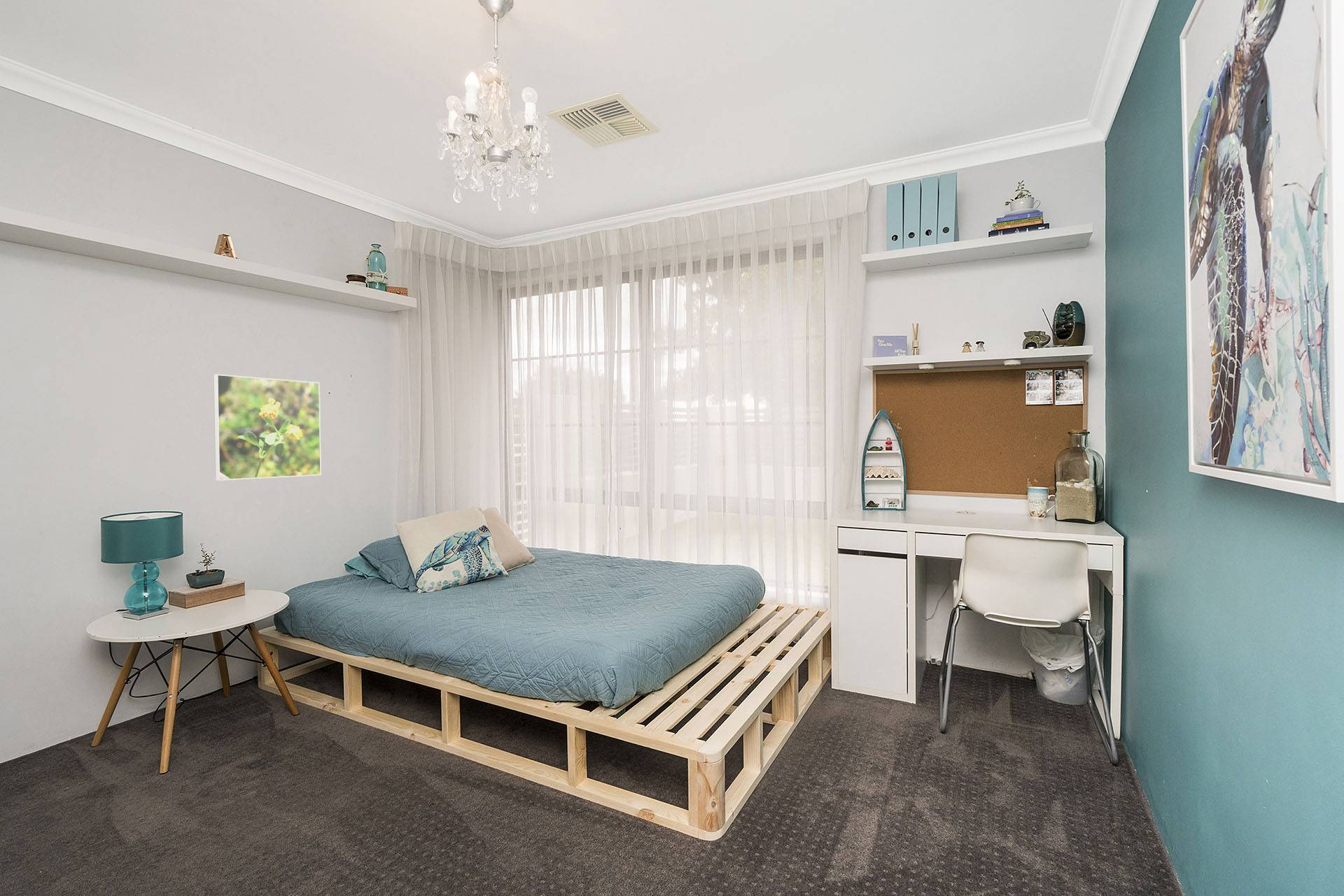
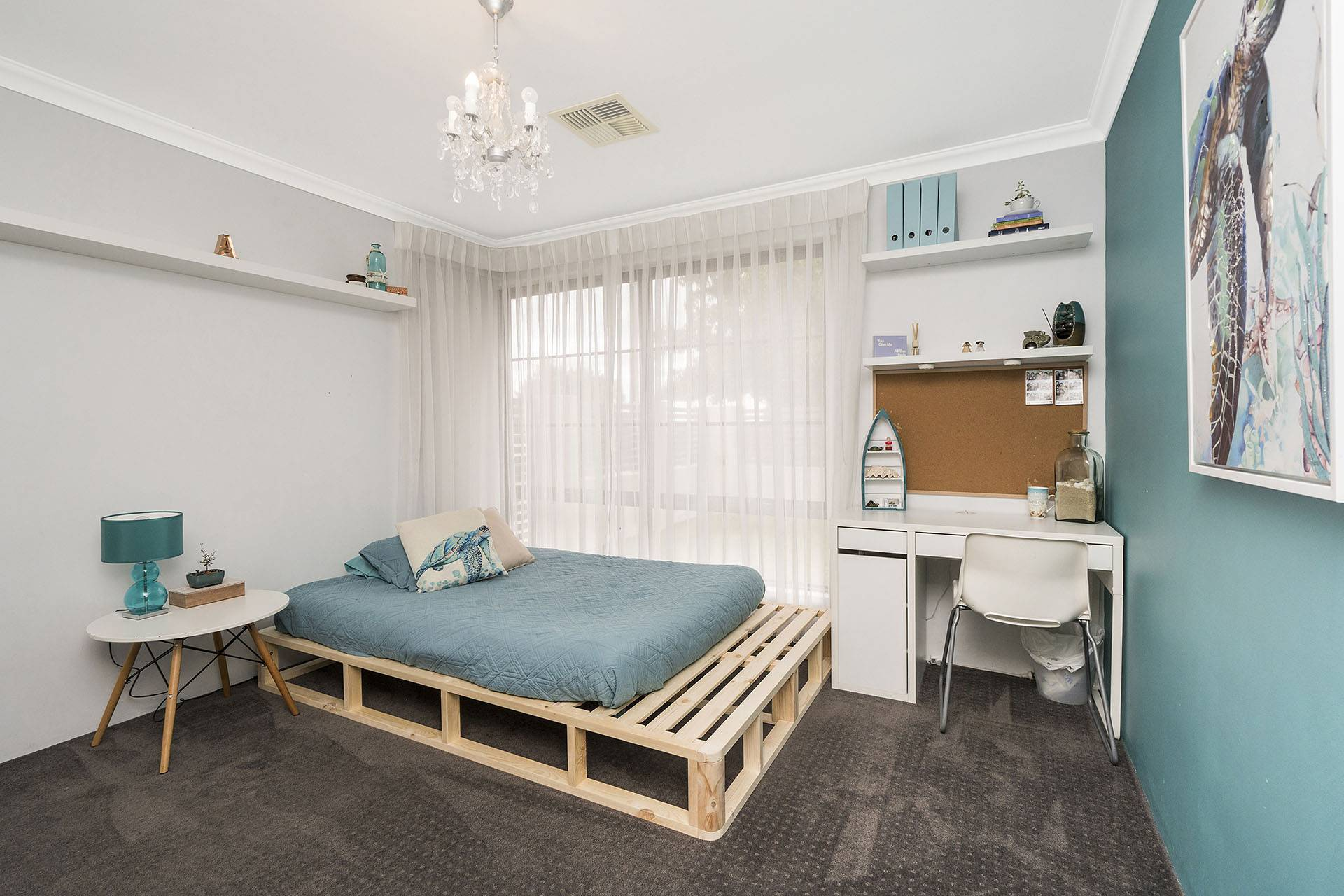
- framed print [213,374,322,481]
